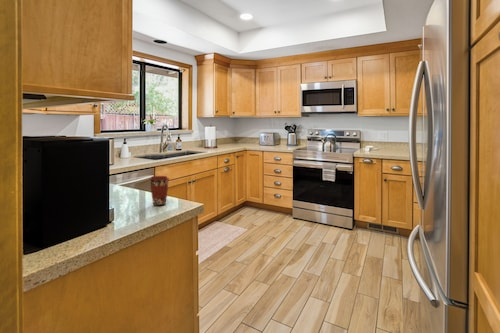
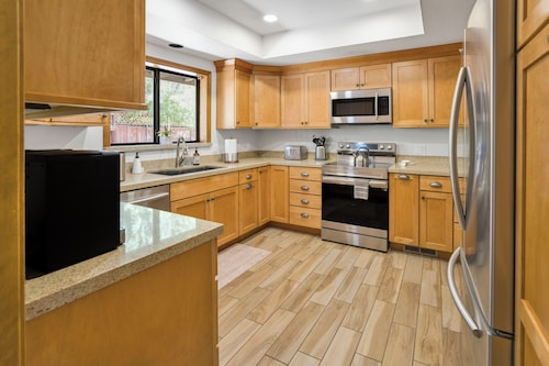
- coffee cup [148,175,170,206]
